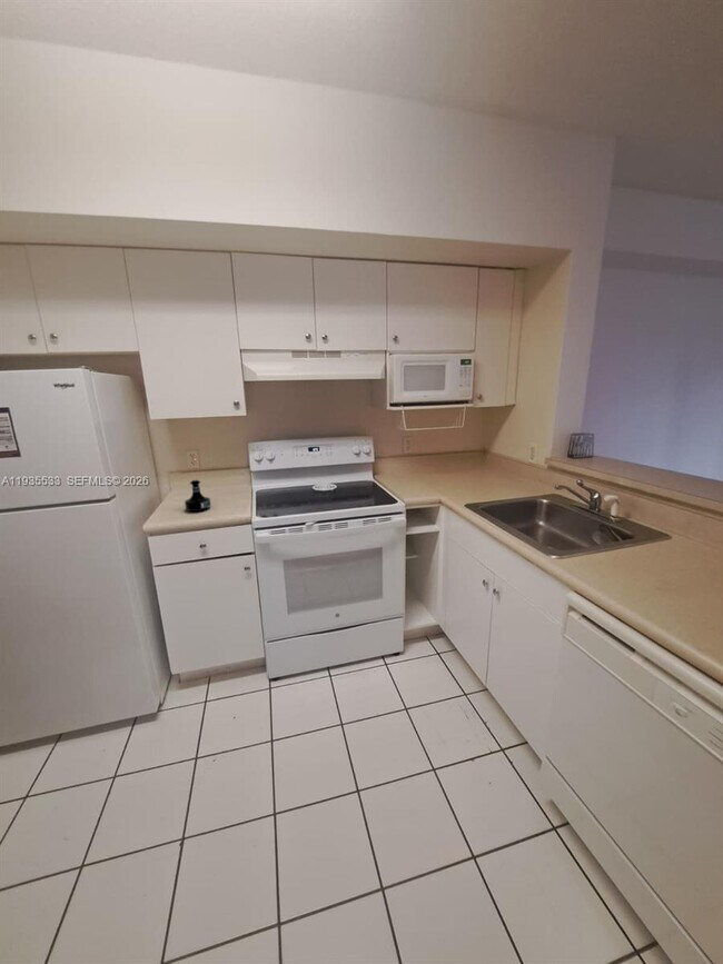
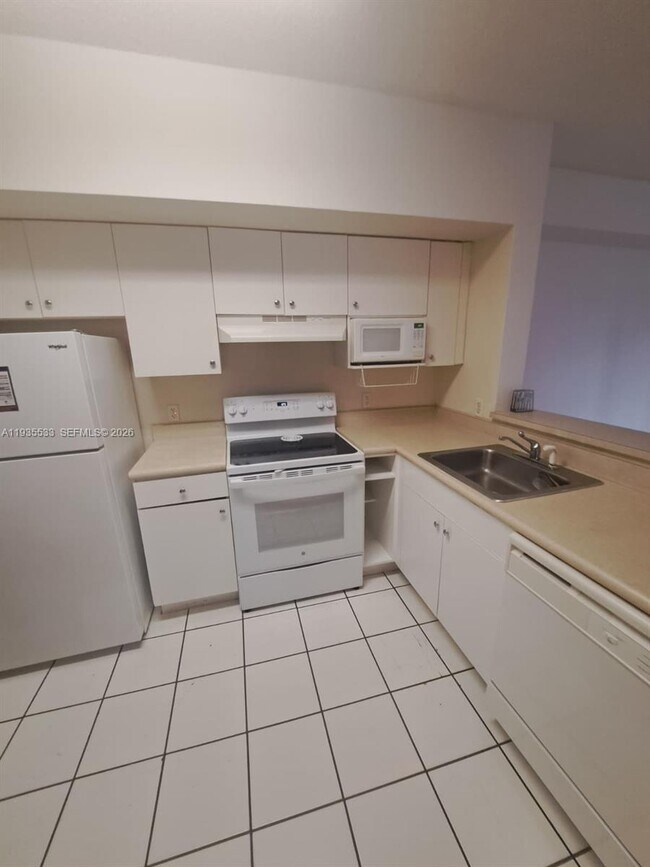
- tequila bottle [184,479,211,513]
